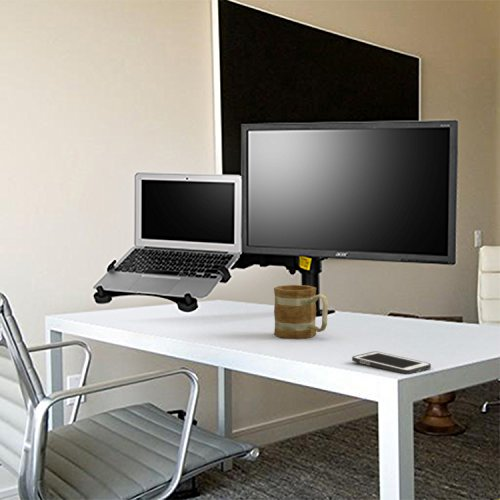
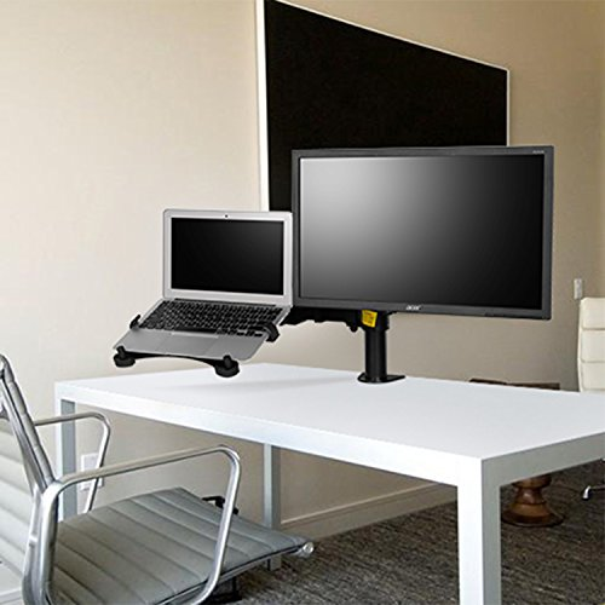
- cell phone [351,350,432,375]
- mug [273,284,329,340]
